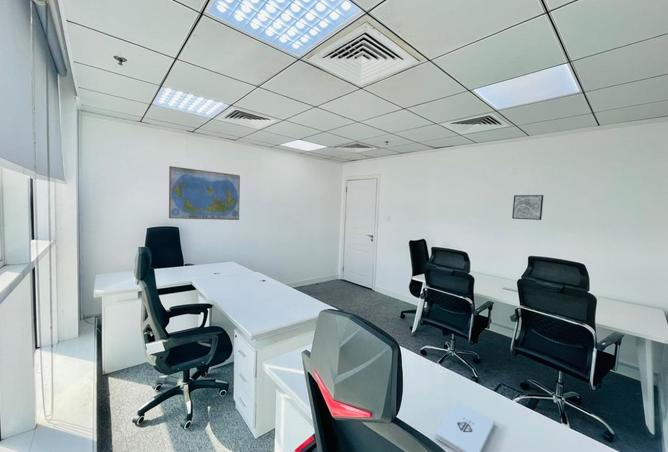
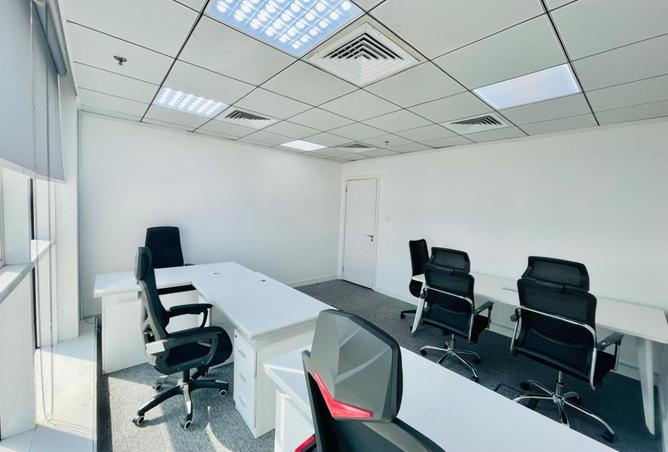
- wall art [511,194,545,221]
- world map [168,165,241,221]
- notepad [435,402,496,452]
